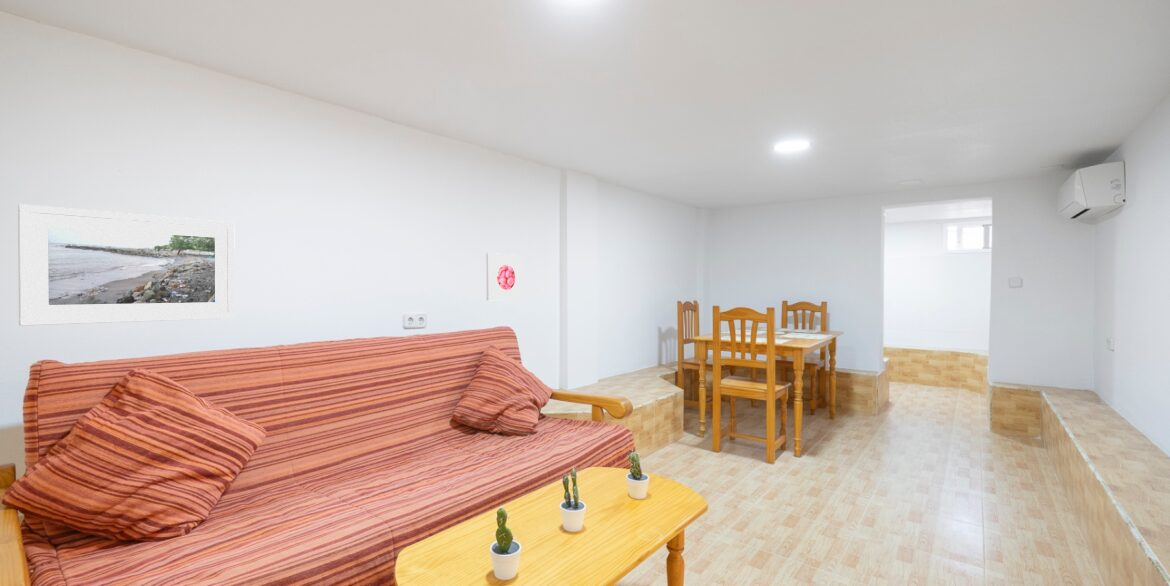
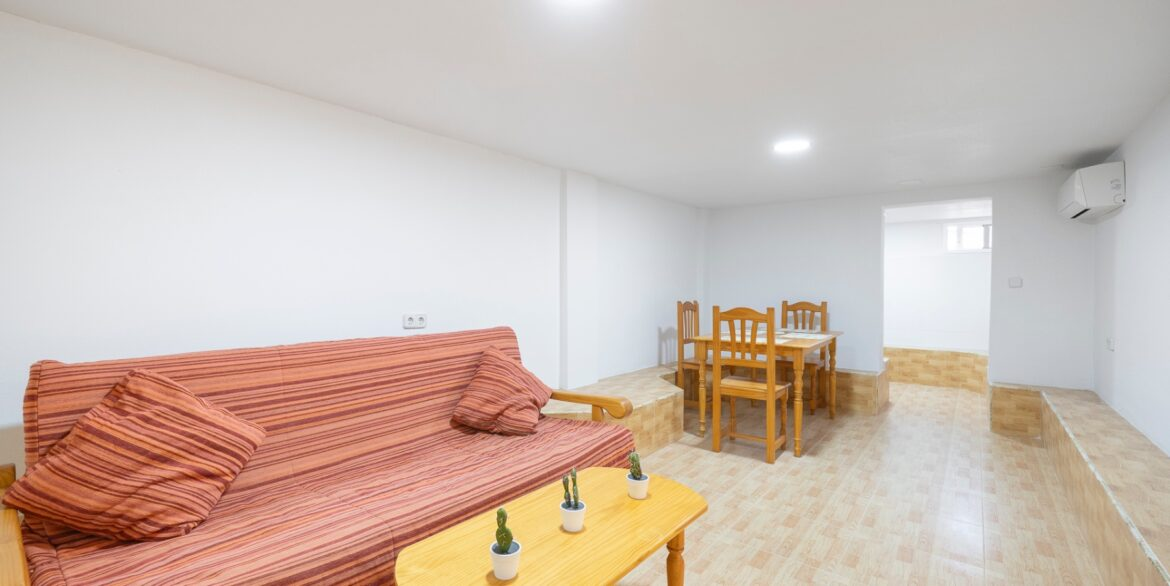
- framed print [17,203,236,327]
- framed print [486,252,525,301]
